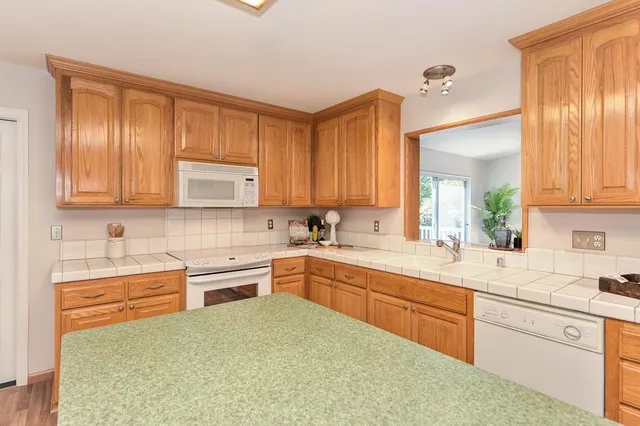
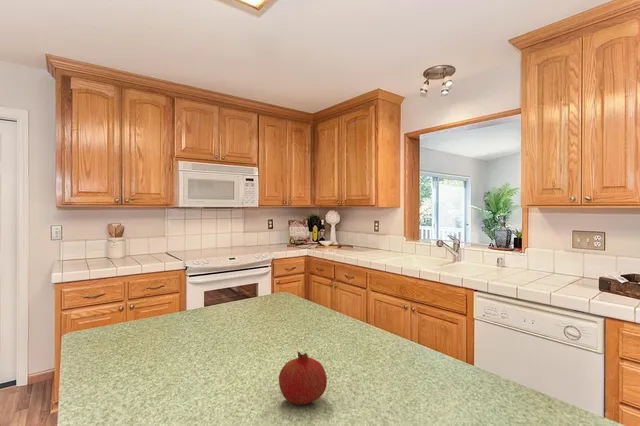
+ fruit [278,351,328,406]
